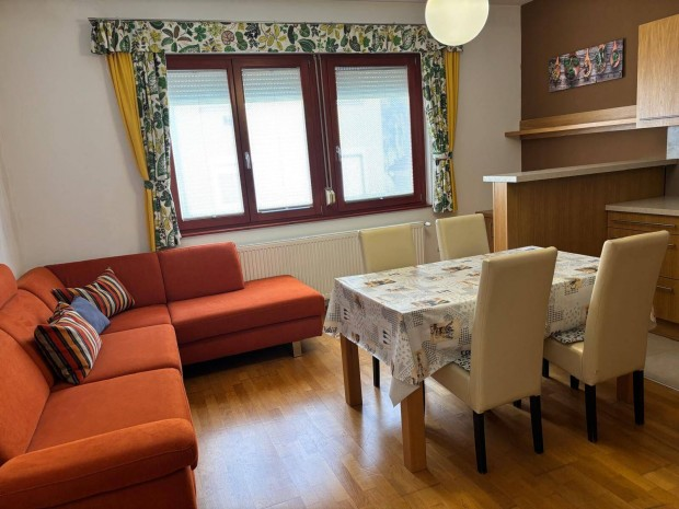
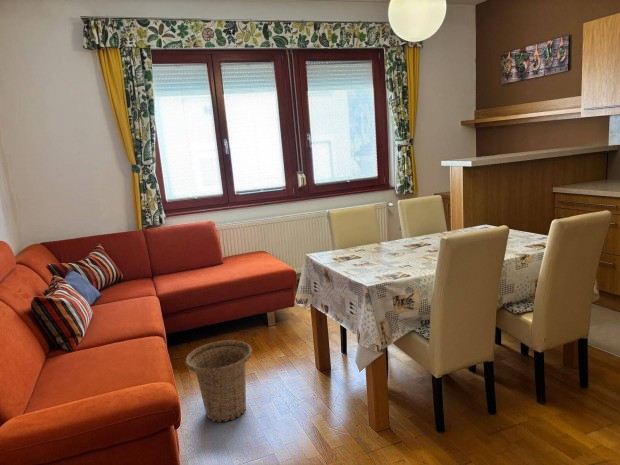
+ basket [184,339,253,423]
